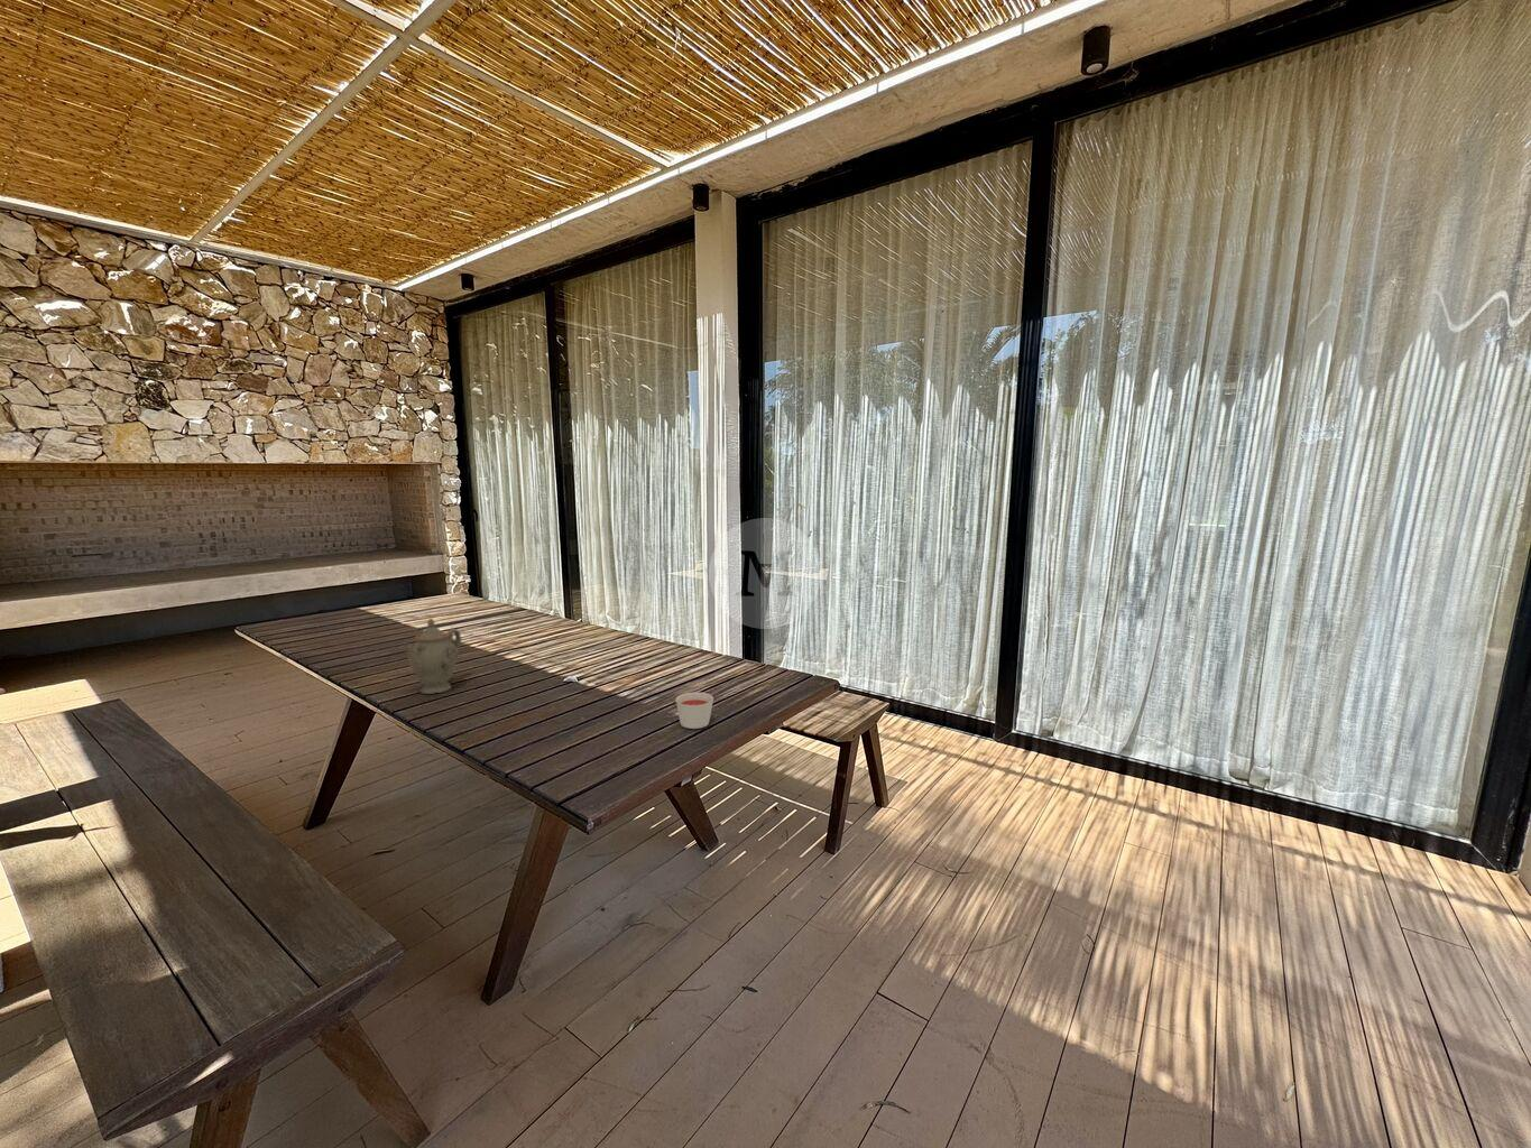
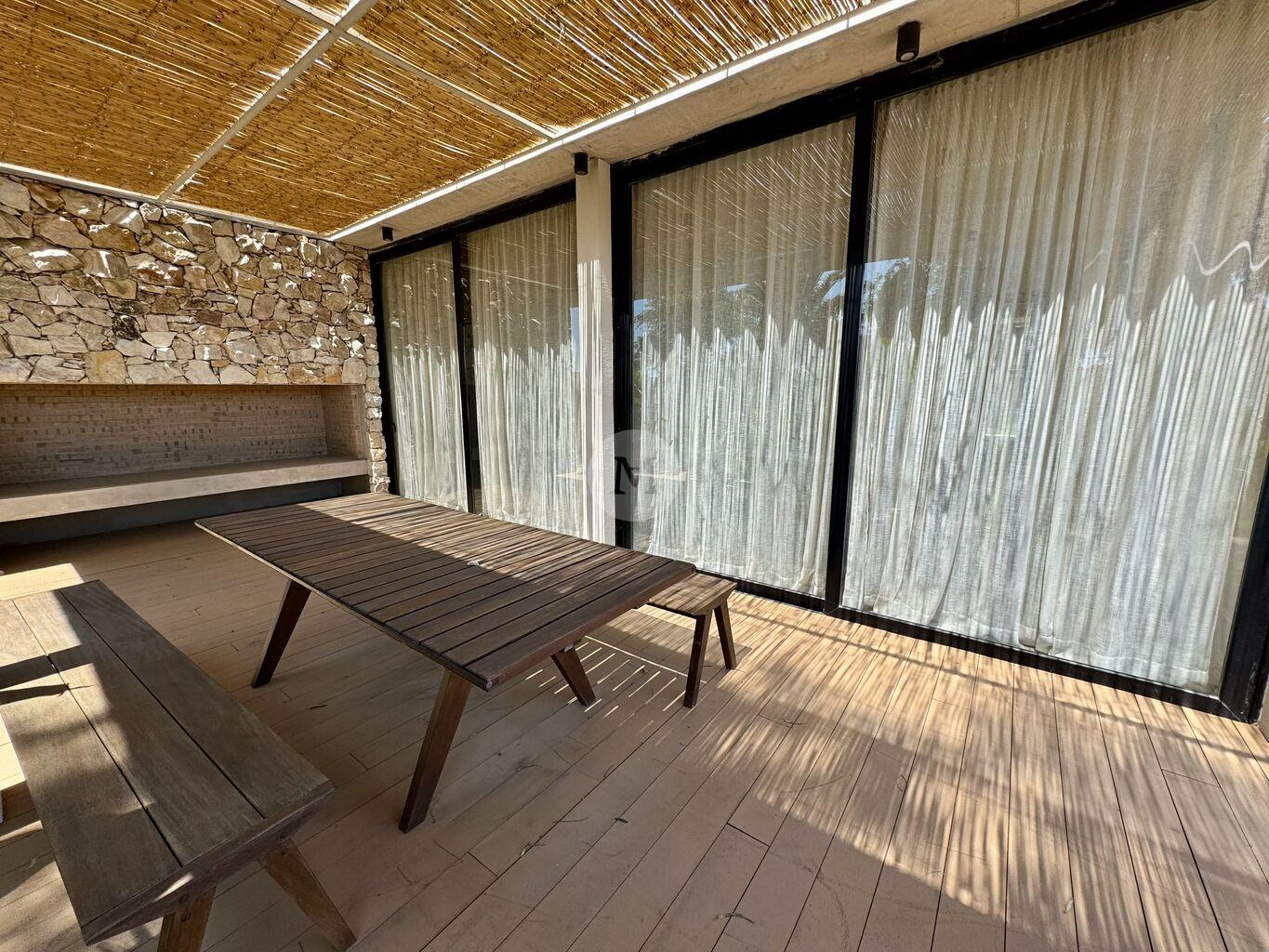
- candle [676,692,714,730]
- chinaware [401,617,462,695]
